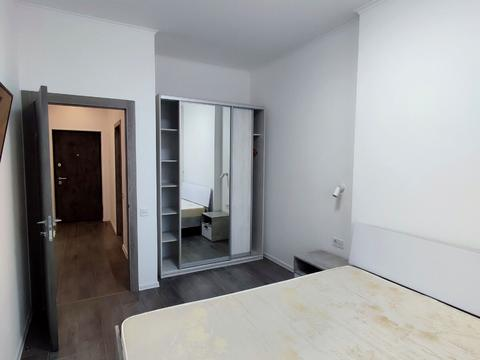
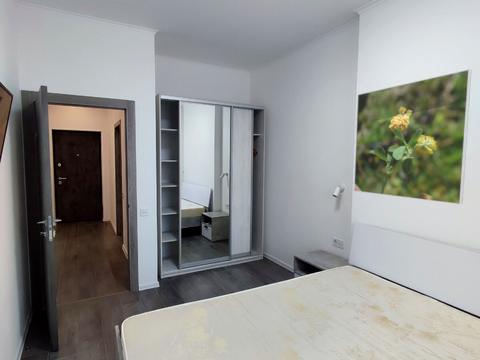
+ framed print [353,68,472,205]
